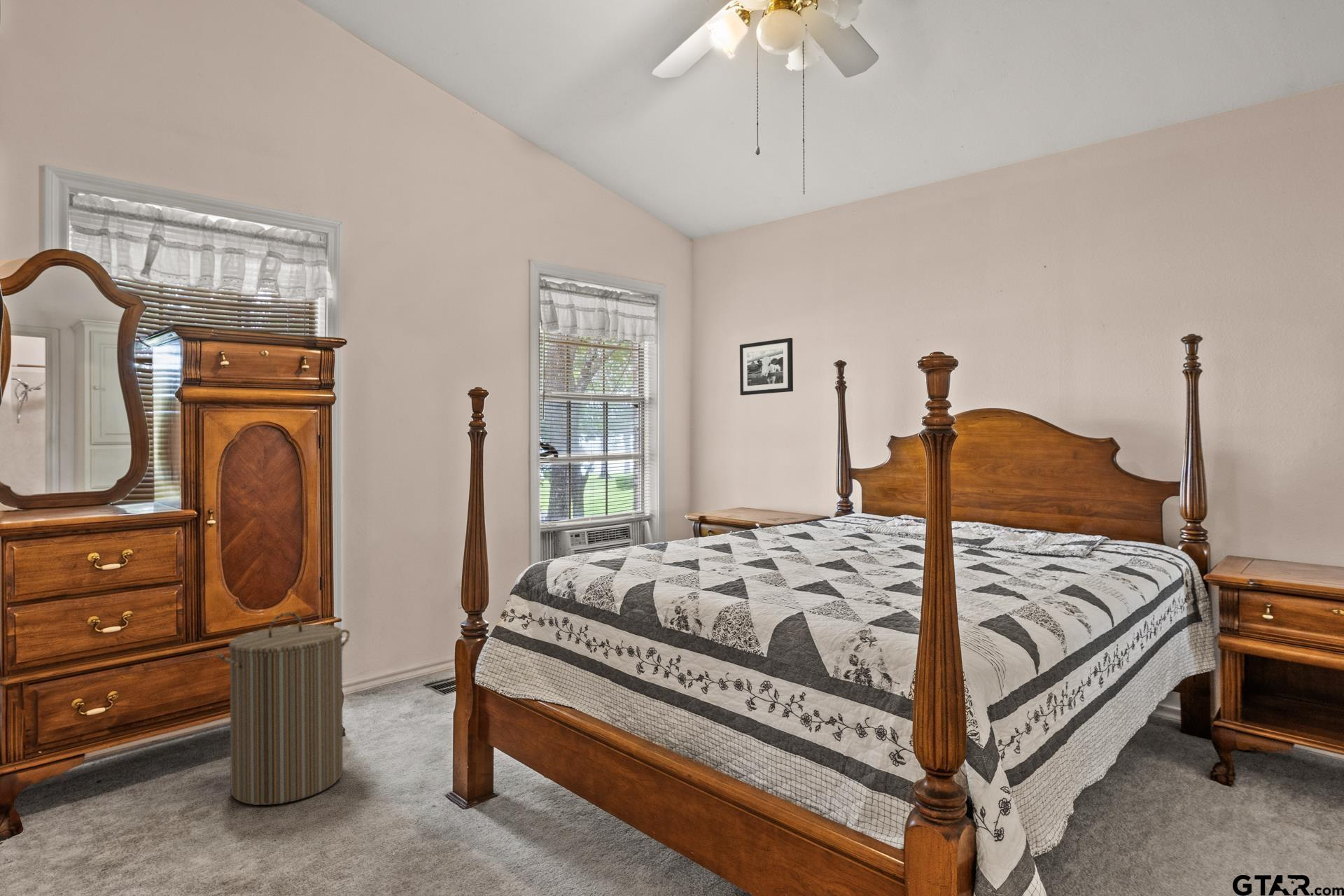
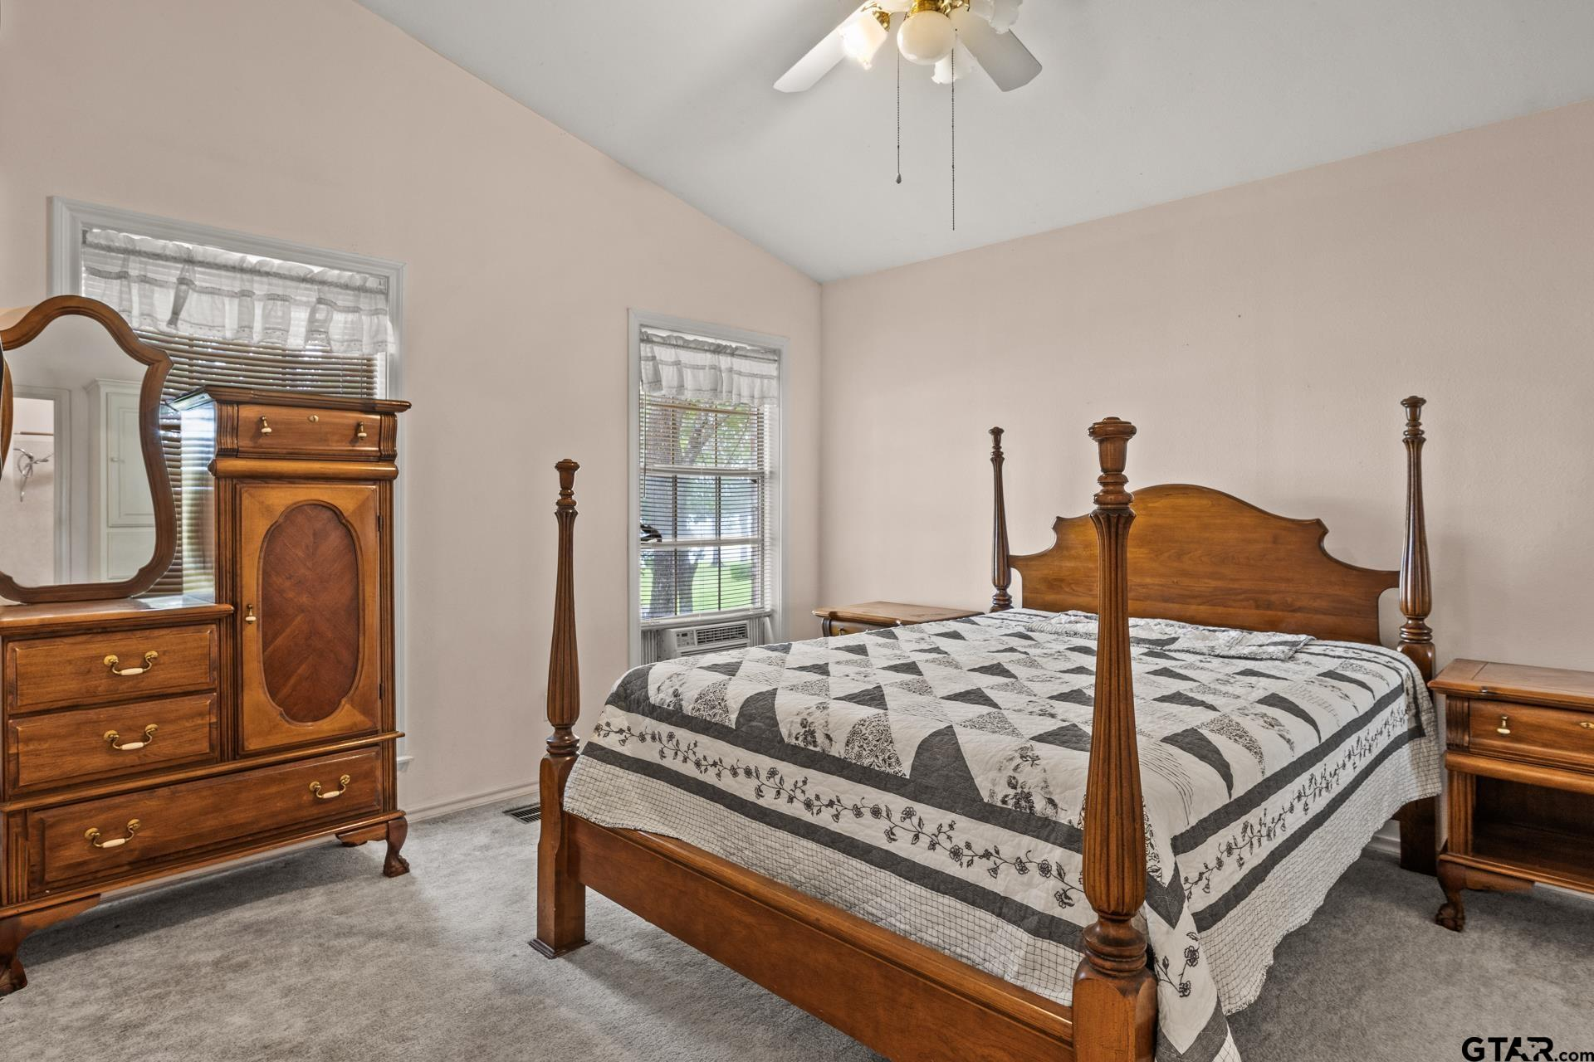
- picture frame [739,337,794,396]
- laundry hamper [216,612,351,806]
